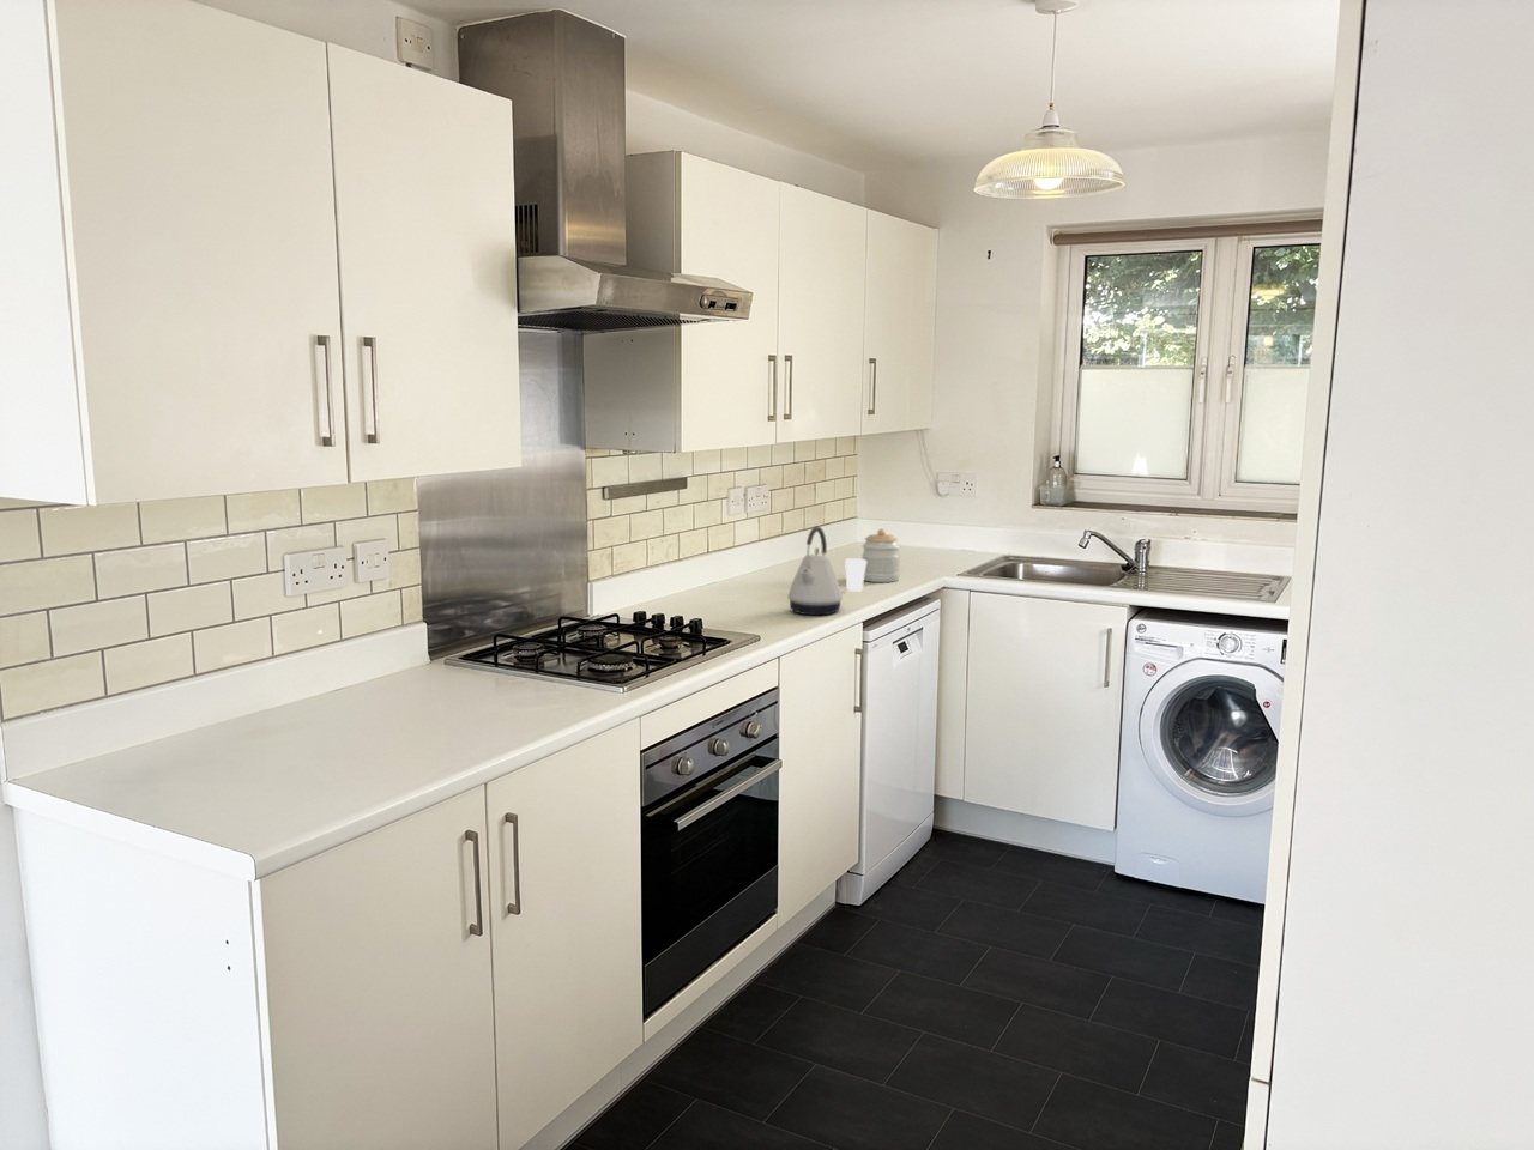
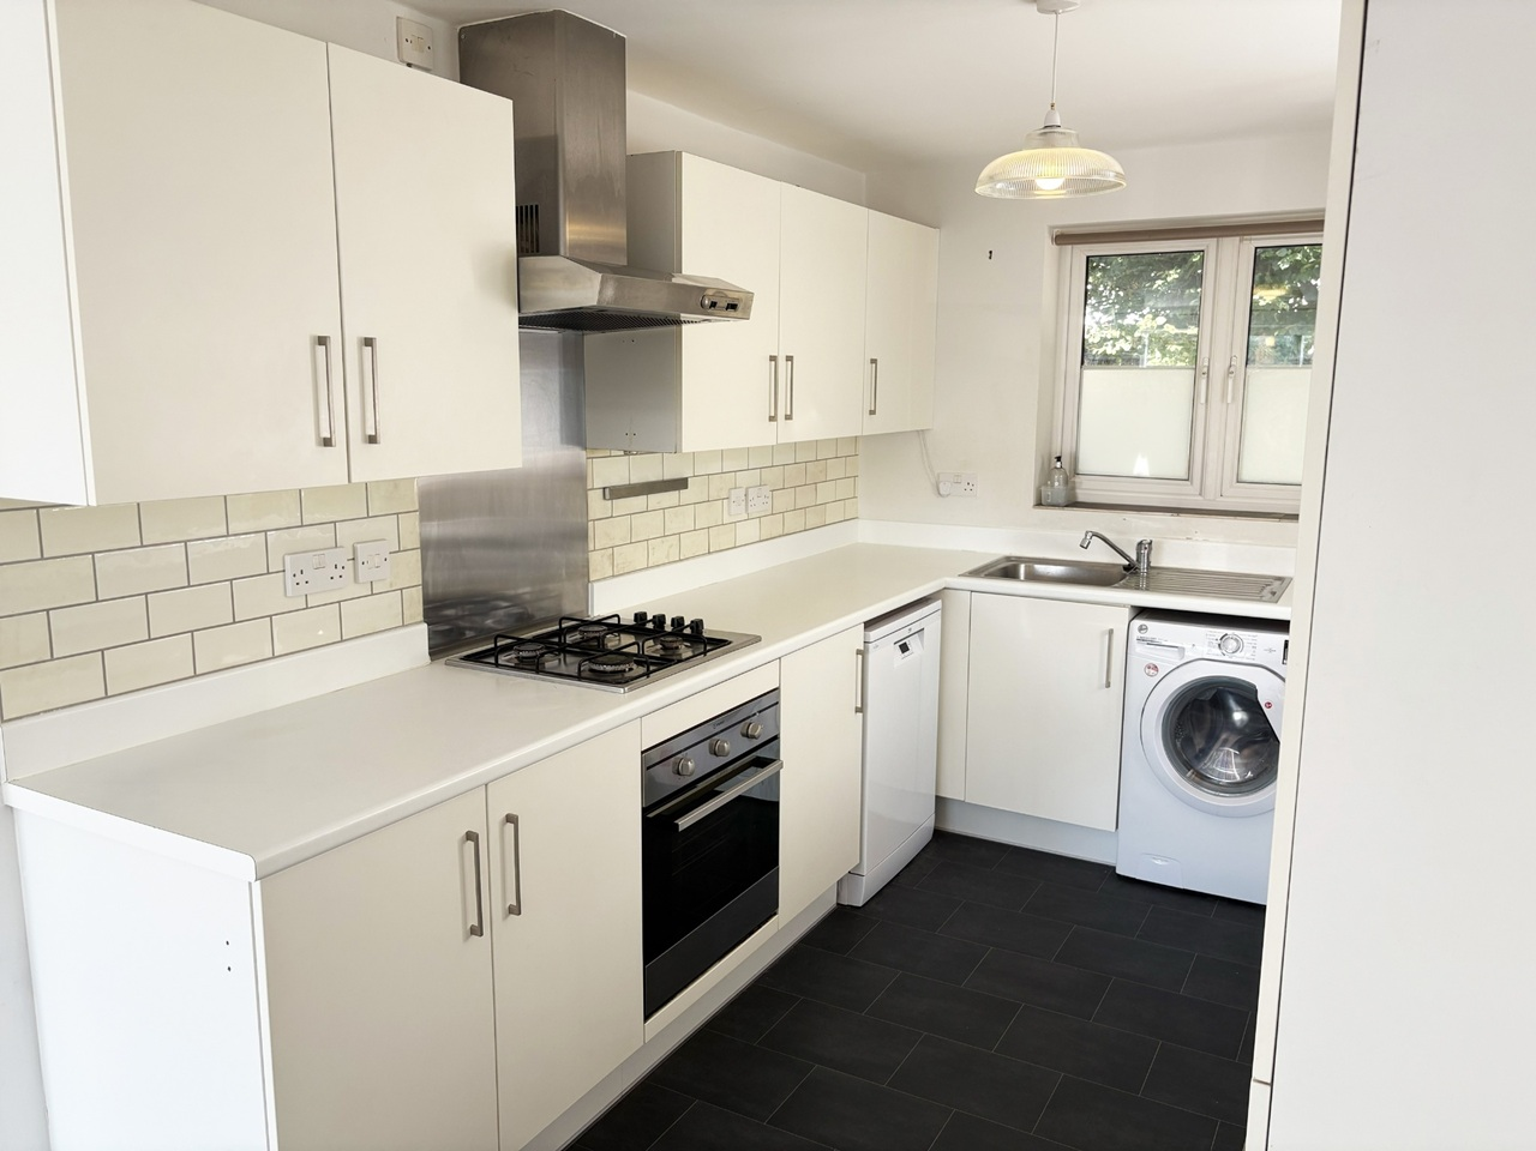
- jar [860,527,901,583]
- cup [844,557,866,593]
- kettle [788,525,844,616]
